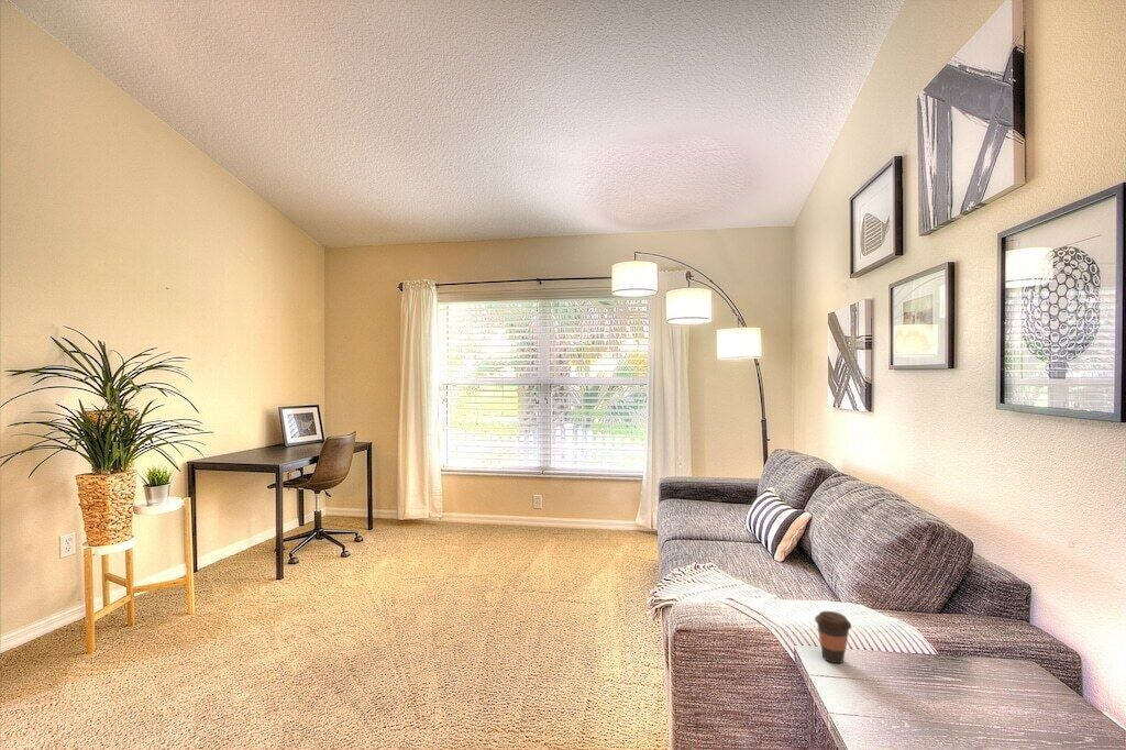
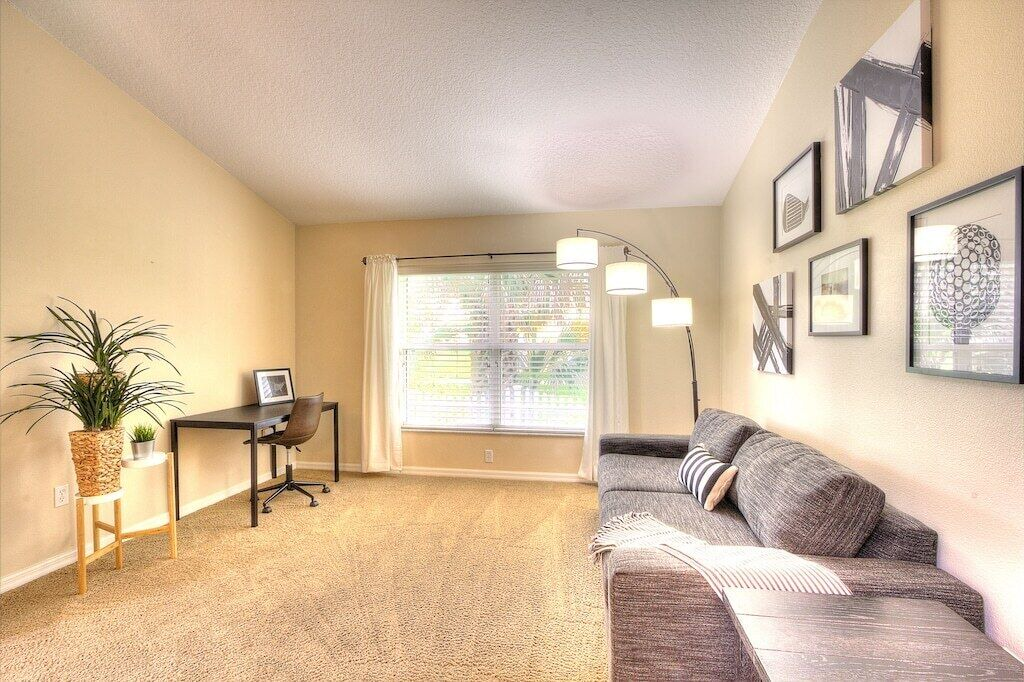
- coffee cup [814,610,852,664]
